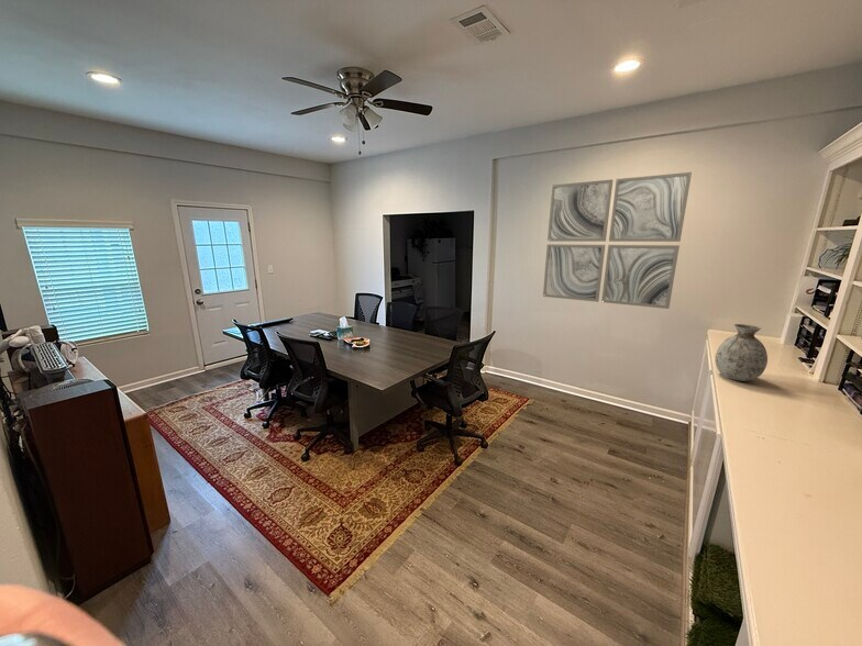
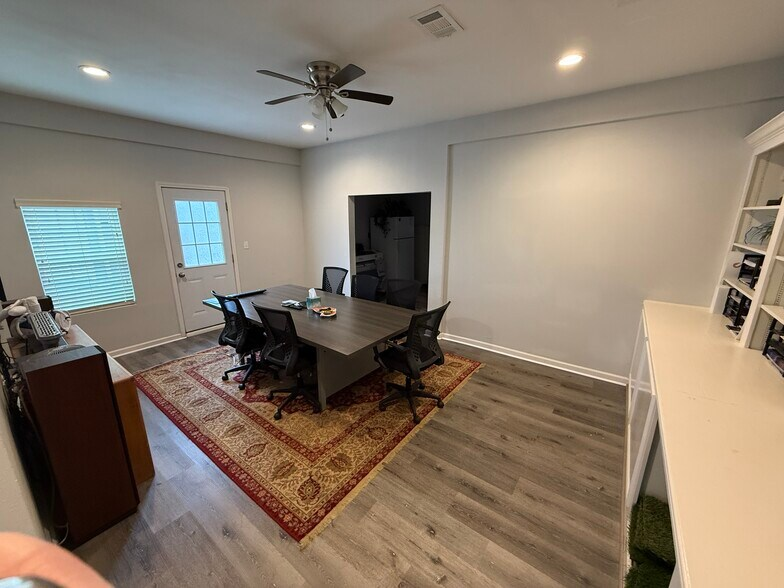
- vase [714,323,769,382]
- wall art [542,171,693,310]
